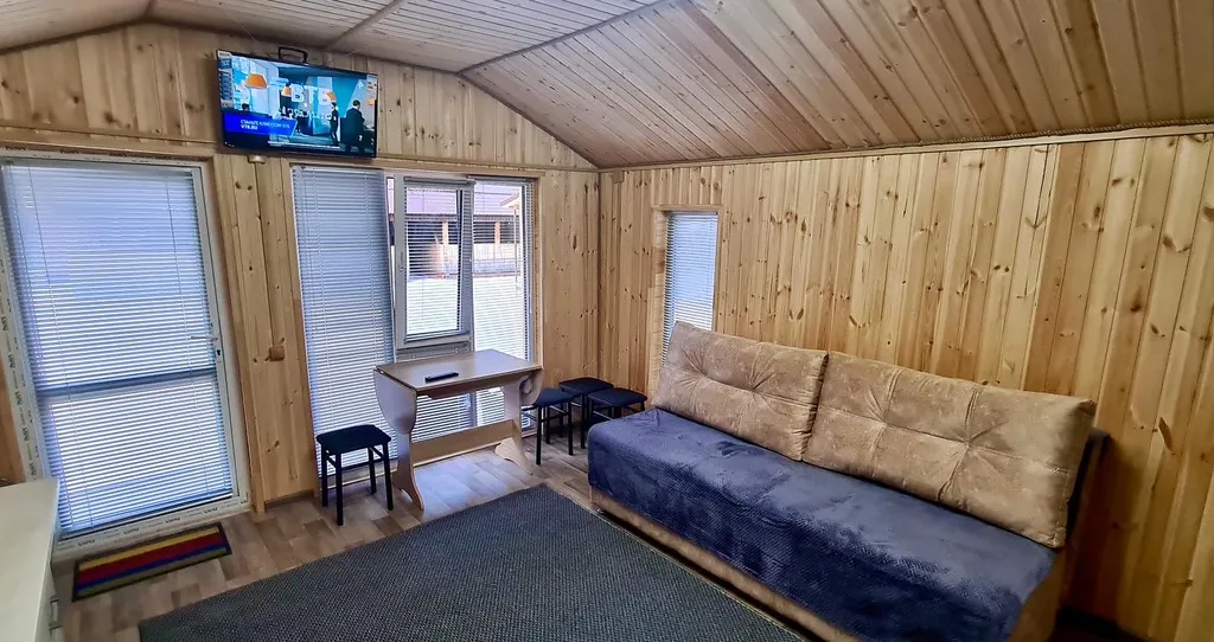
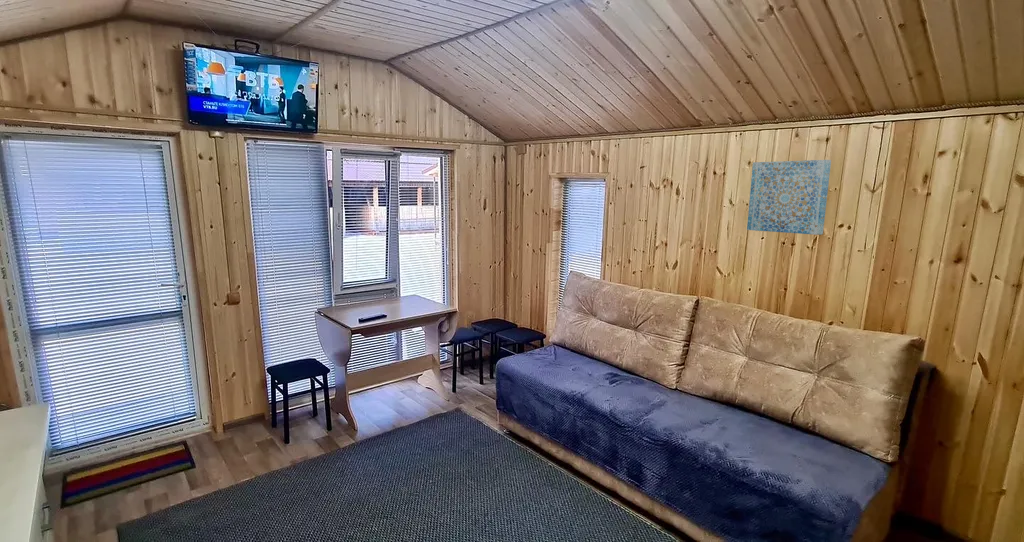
+ wall art [746,159,832,236]
